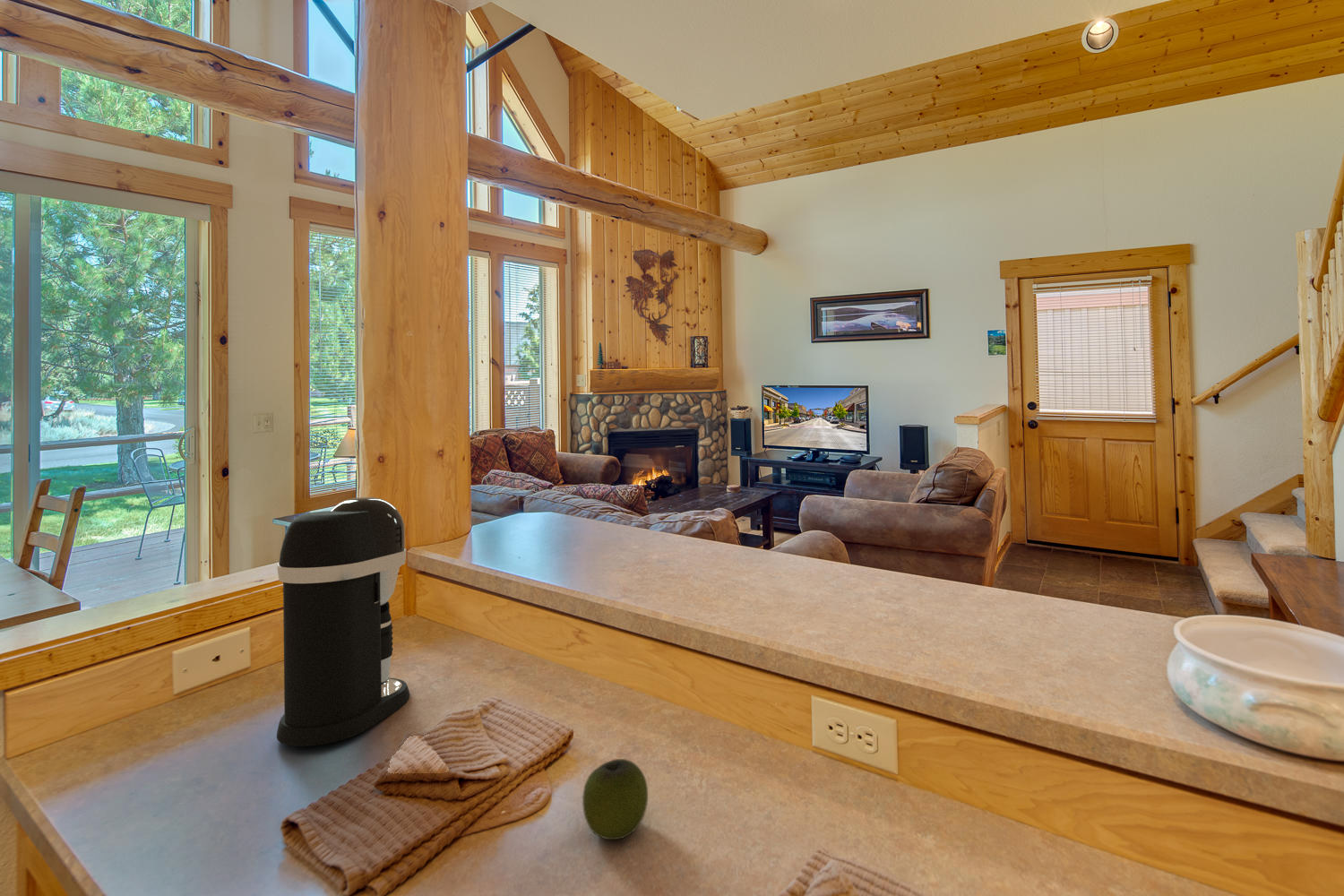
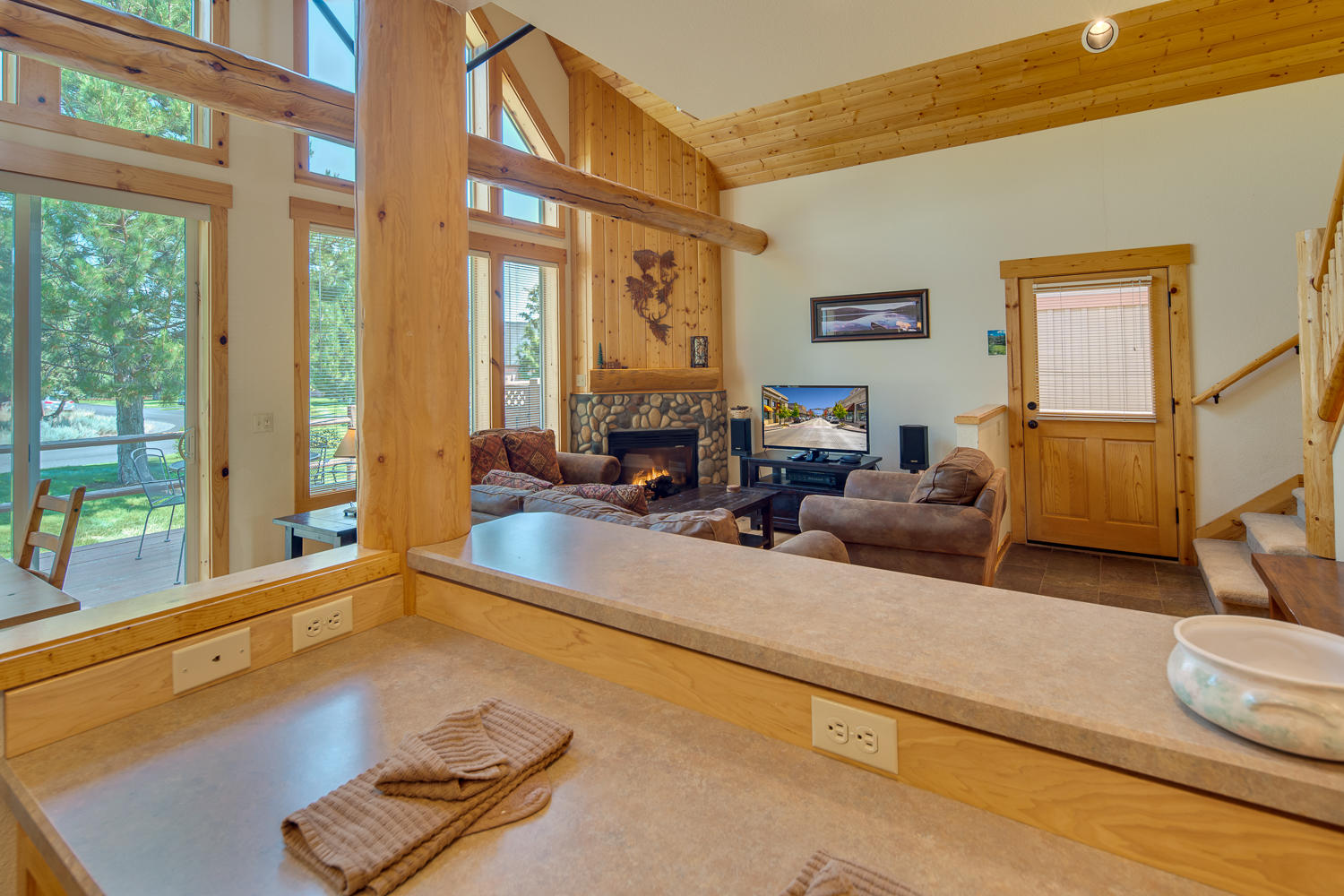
- apple [582,758,649,840]
- coffee maker [276,496,410,747]
